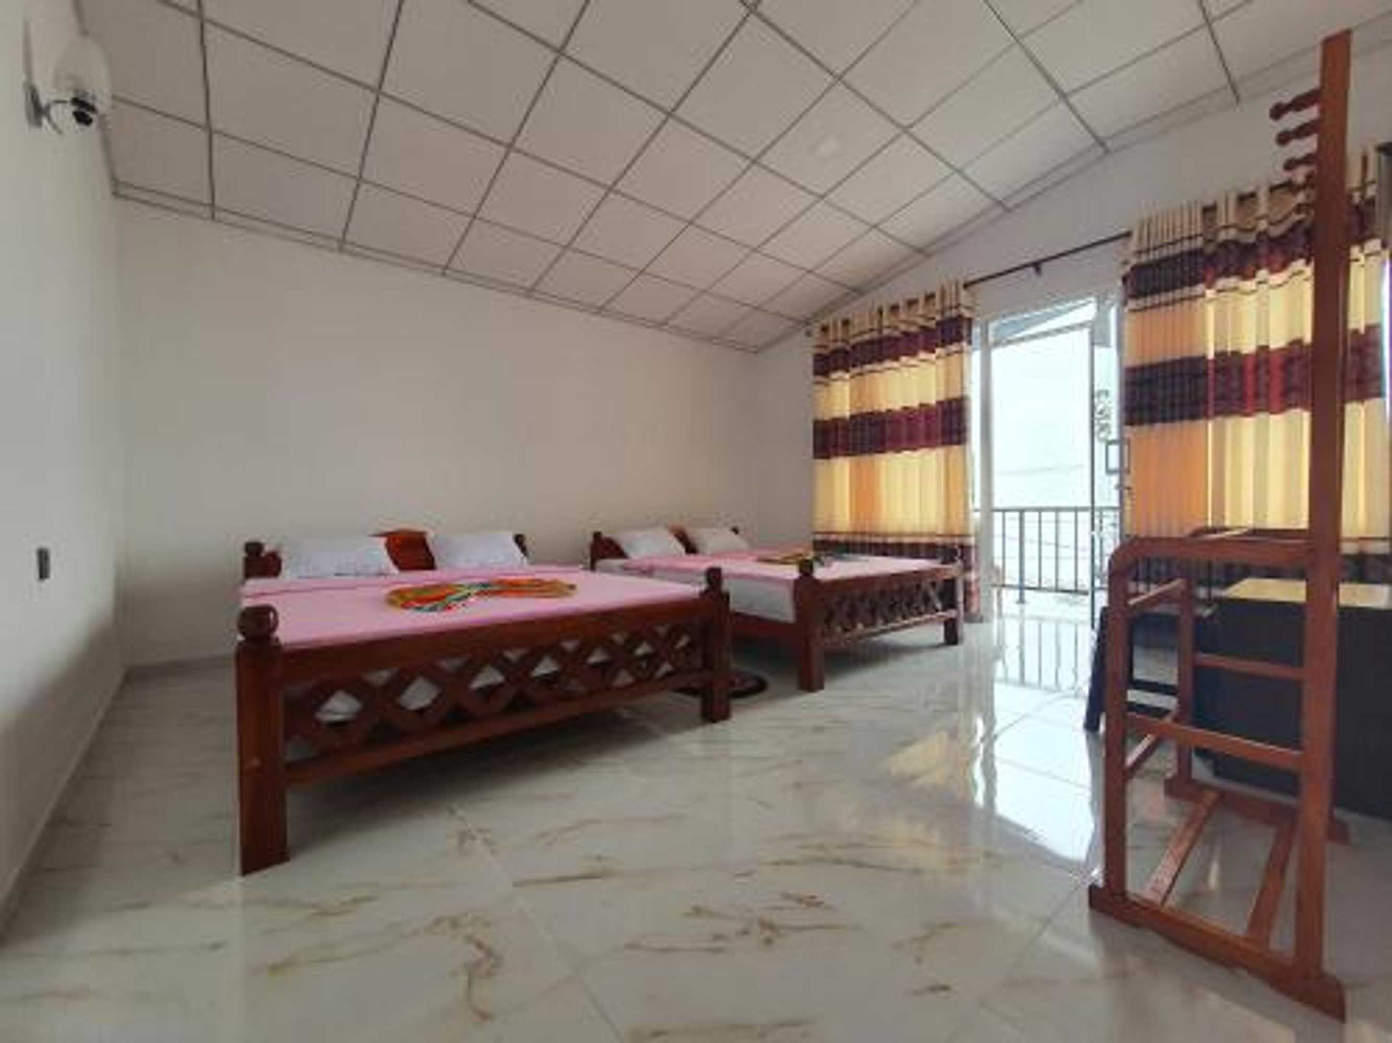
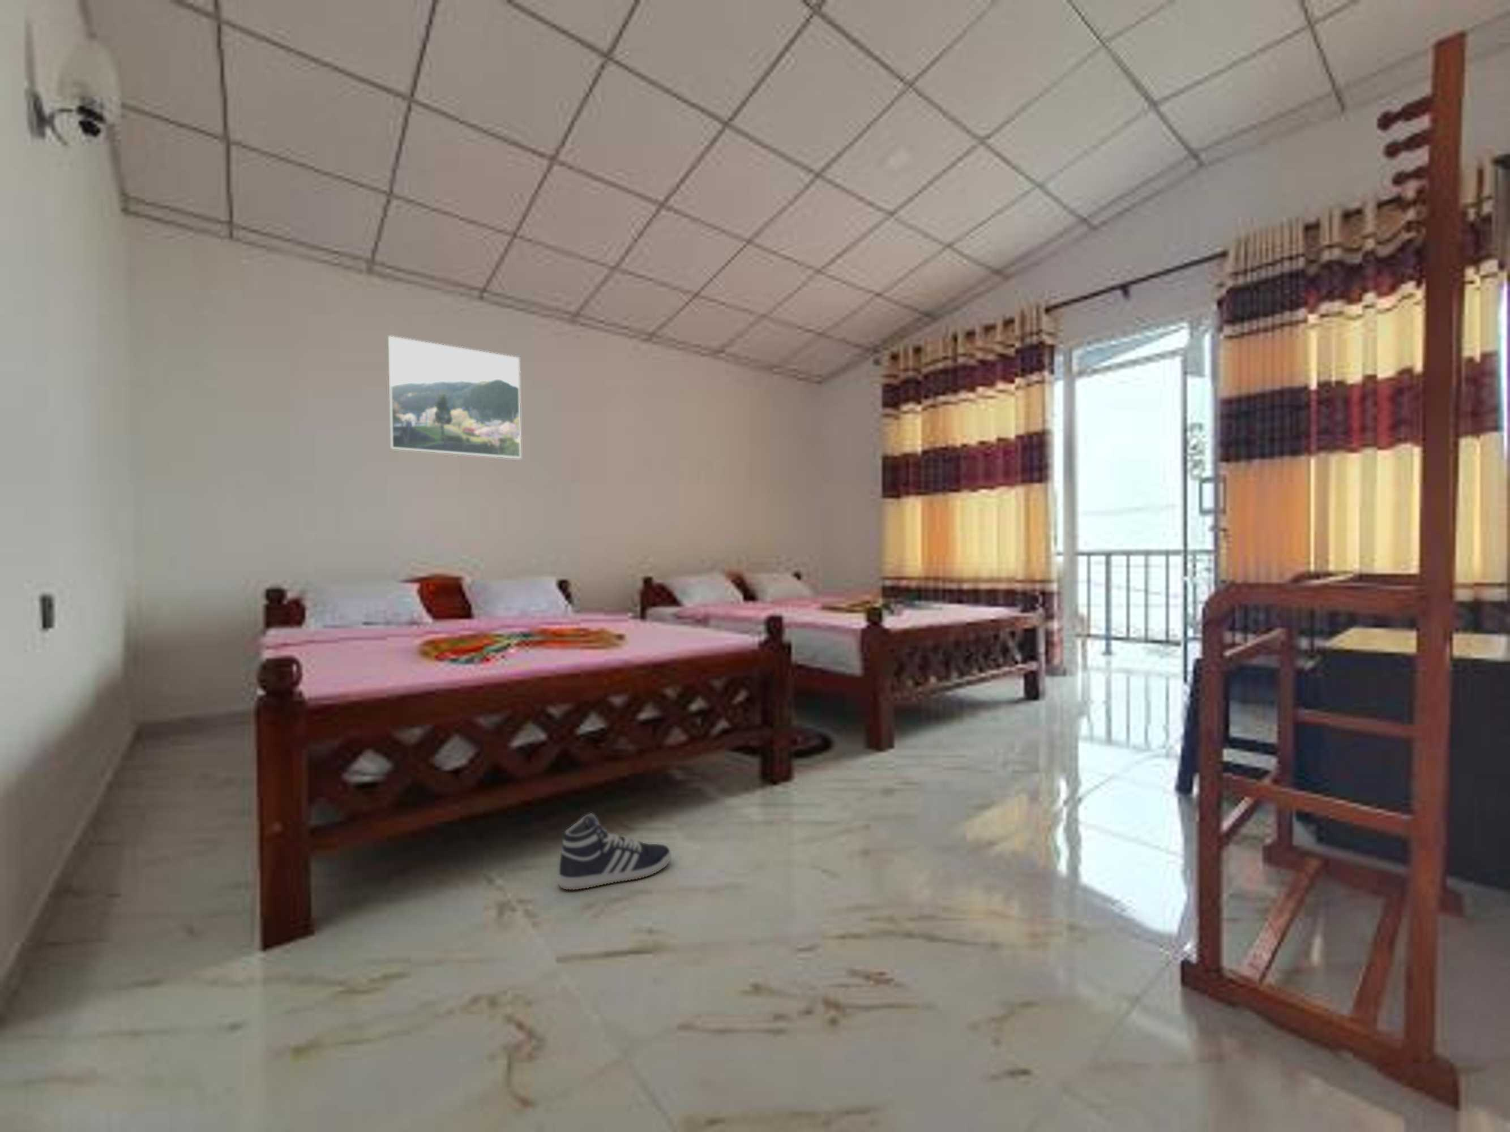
+ sneaker [558,813,672,891]
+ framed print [388,335,522,460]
